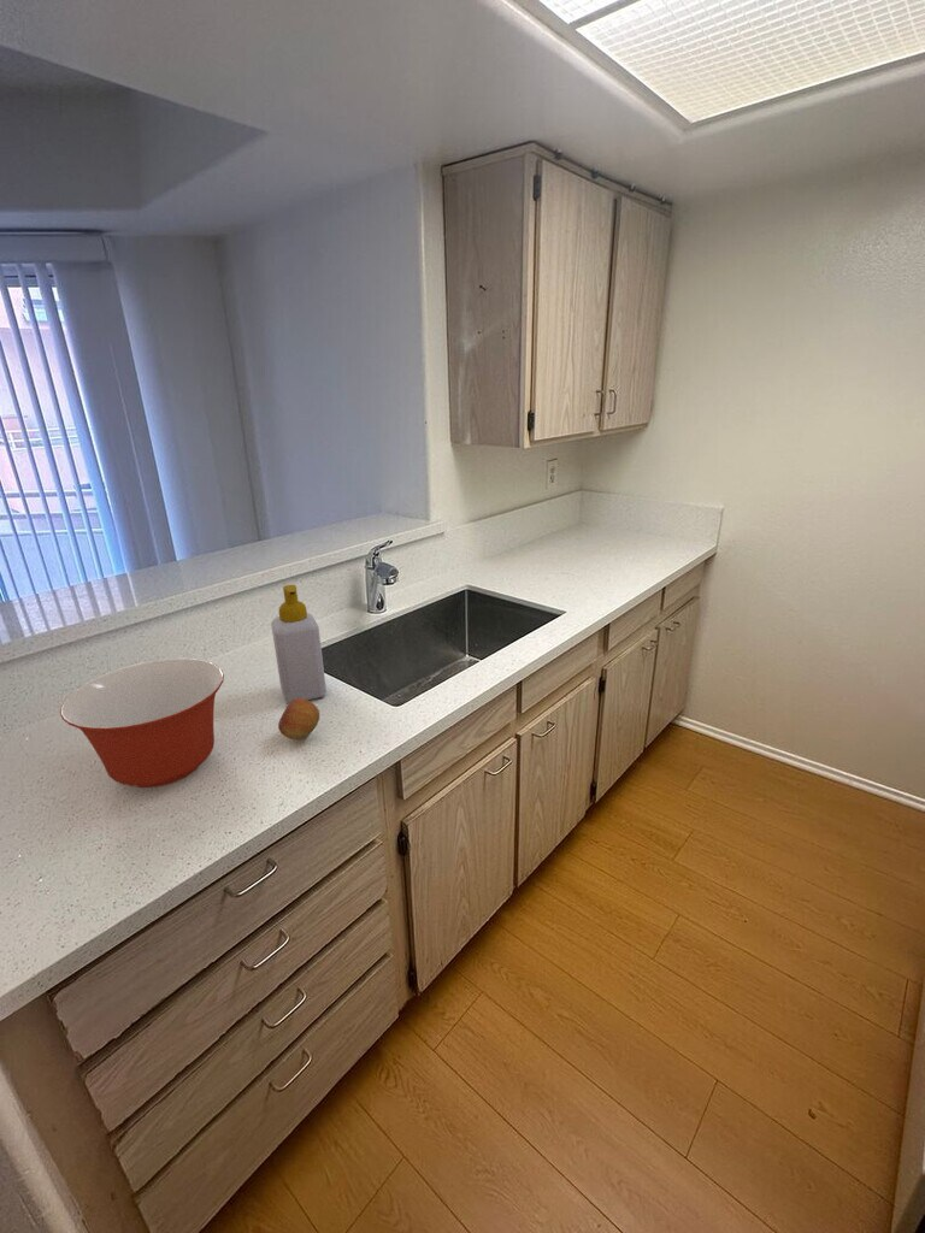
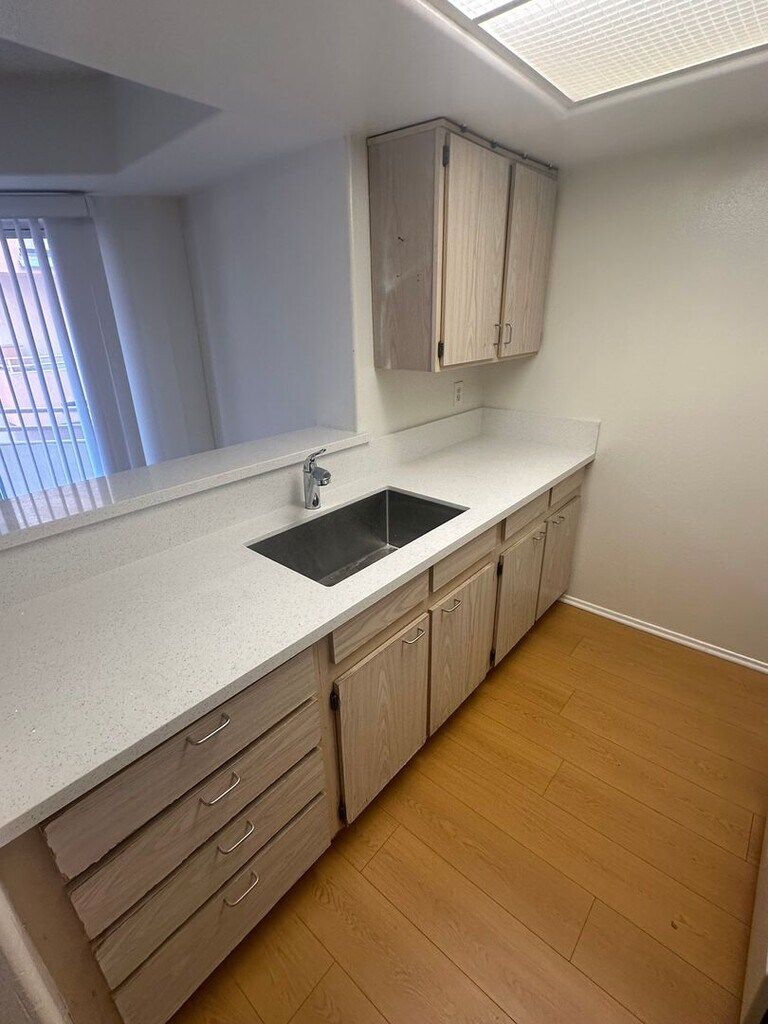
- mixing bowl [59,657,225,789]
- soap bottle [270,584,328,704]
- fruit [277,698,320,741]
